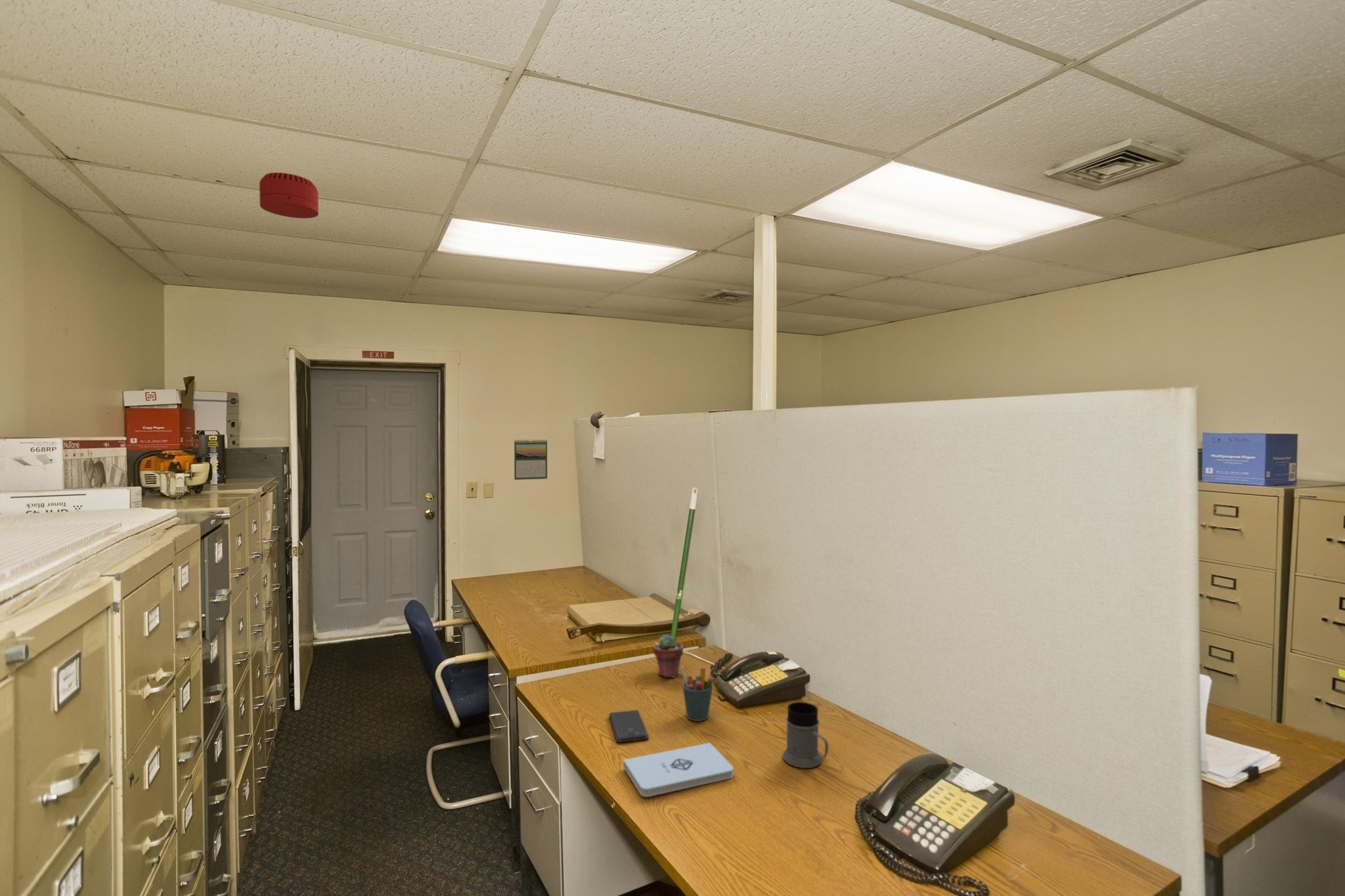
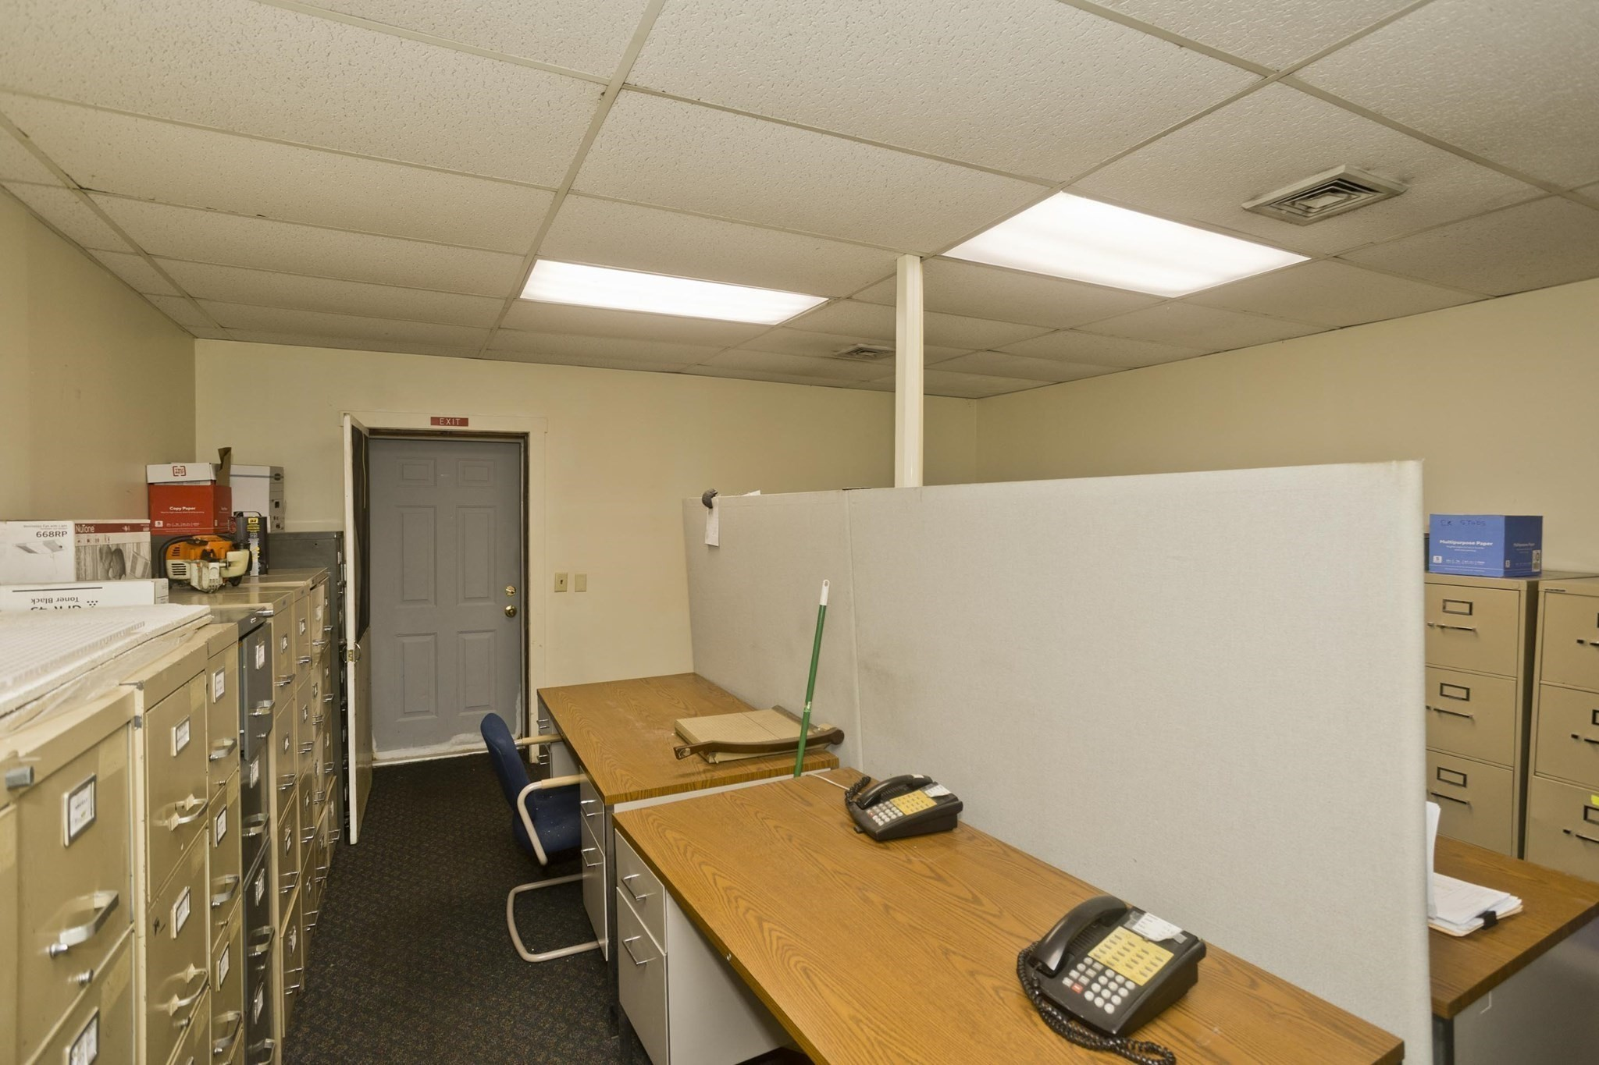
- smoke detector [259,172,319,219]
- notepad [623,742,734,798]
- potted succulent [653,634,684,678]
- mug [782,701,829,769]
- calendar [514,438,548,480]
- pen holder [680,665,715,722]
- smartphone [608,710,649,743]
